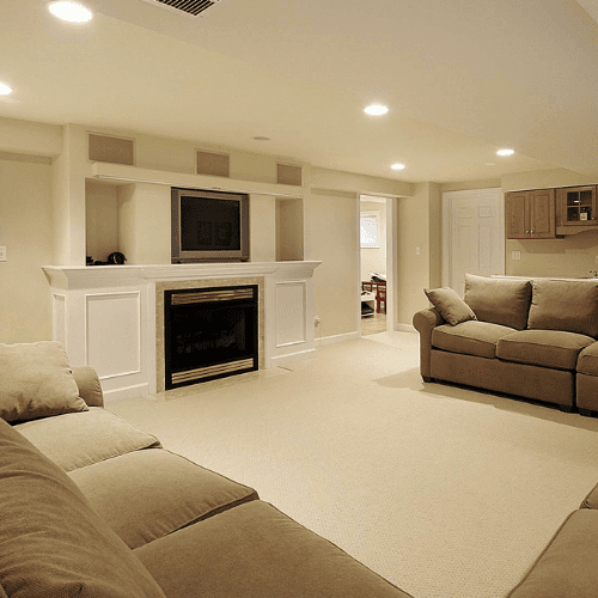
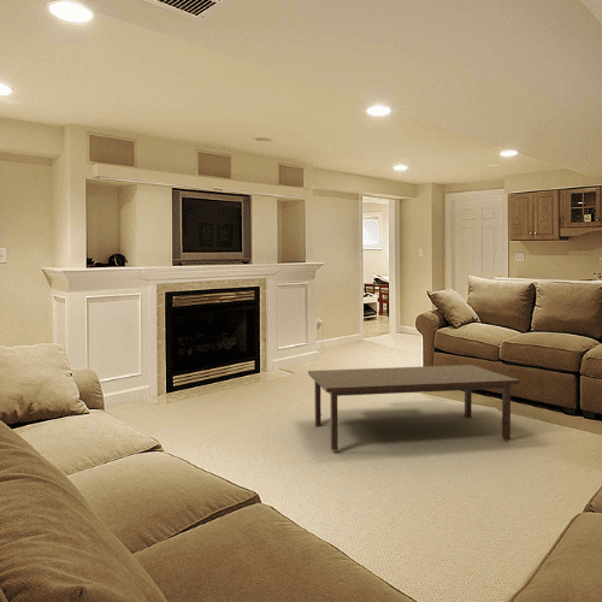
+ coffee table [307,364,520,452]
